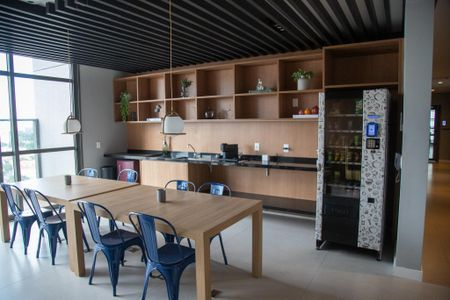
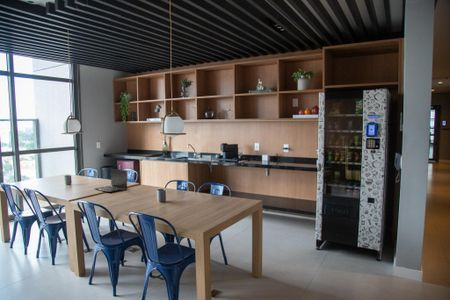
+ laptop [93,168,128,193]
